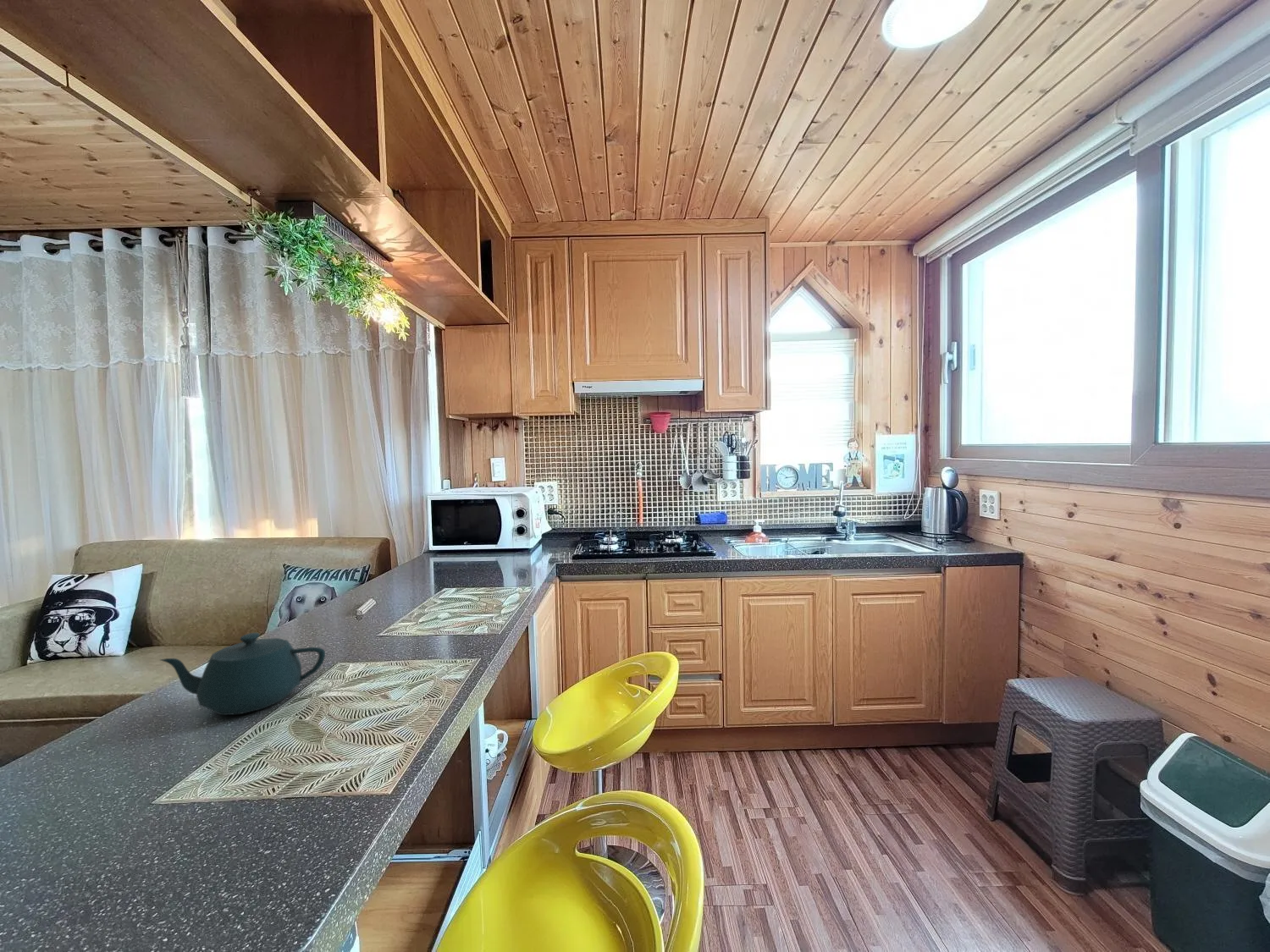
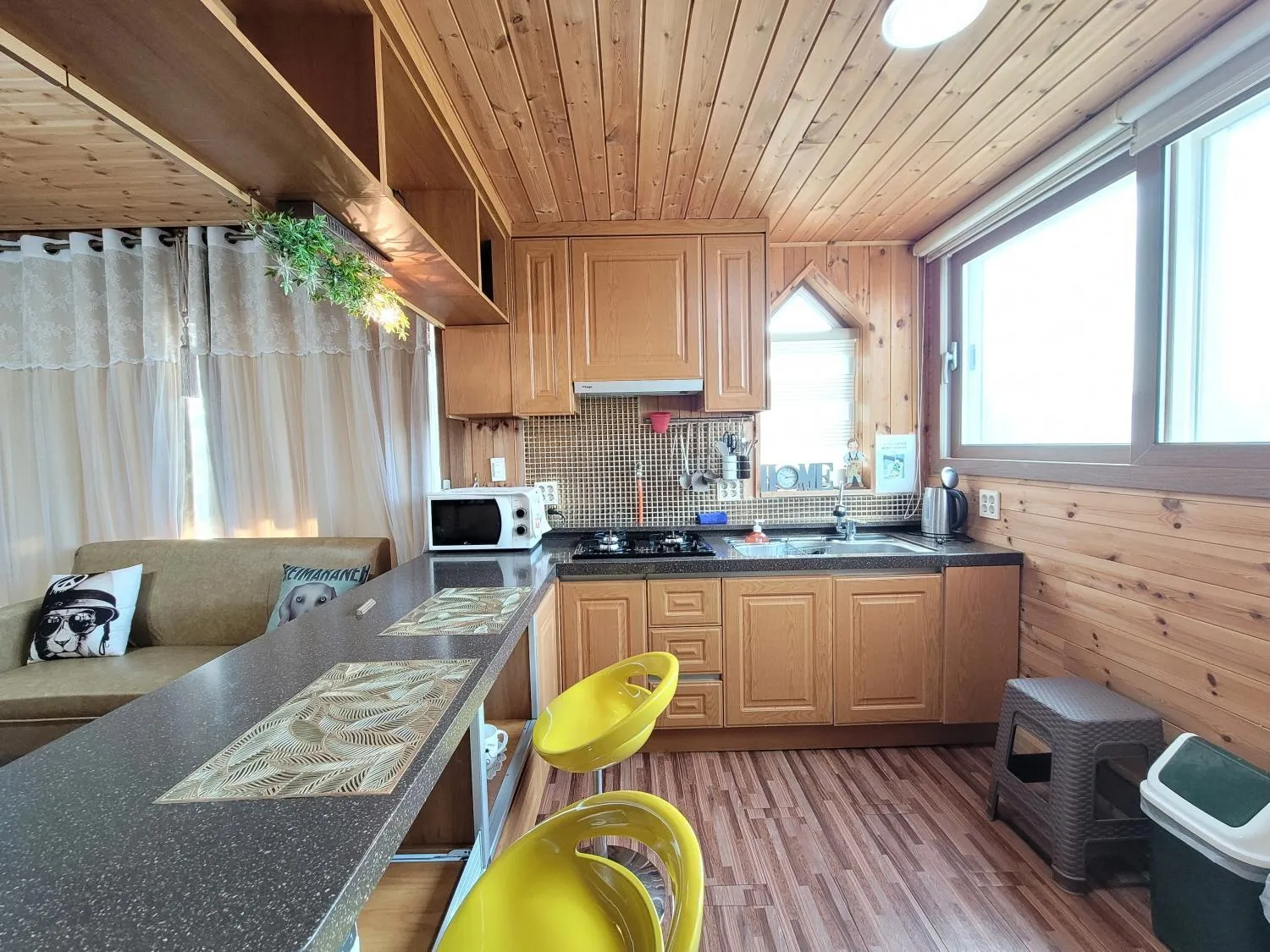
- teapot [159,632,326,716]
